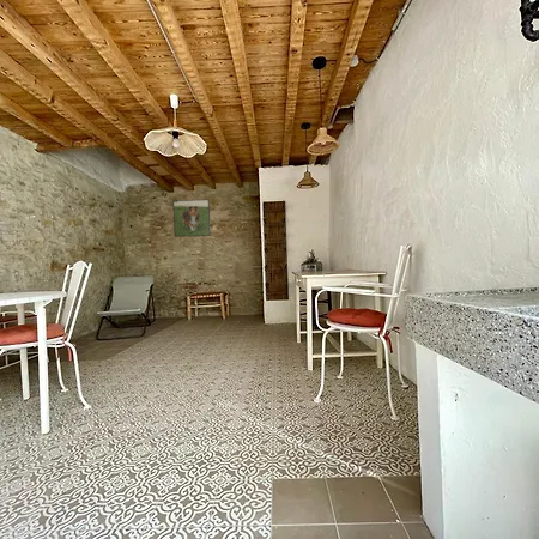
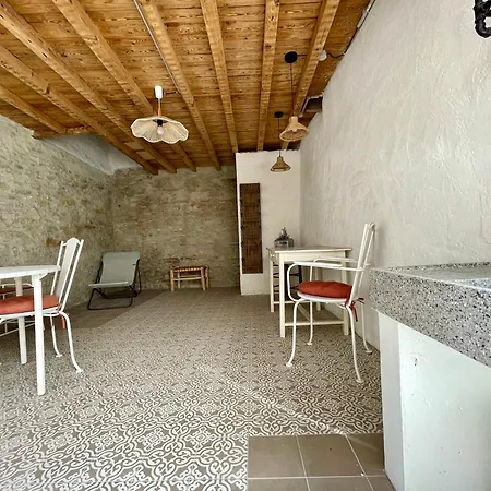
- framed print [171,198,212,238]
